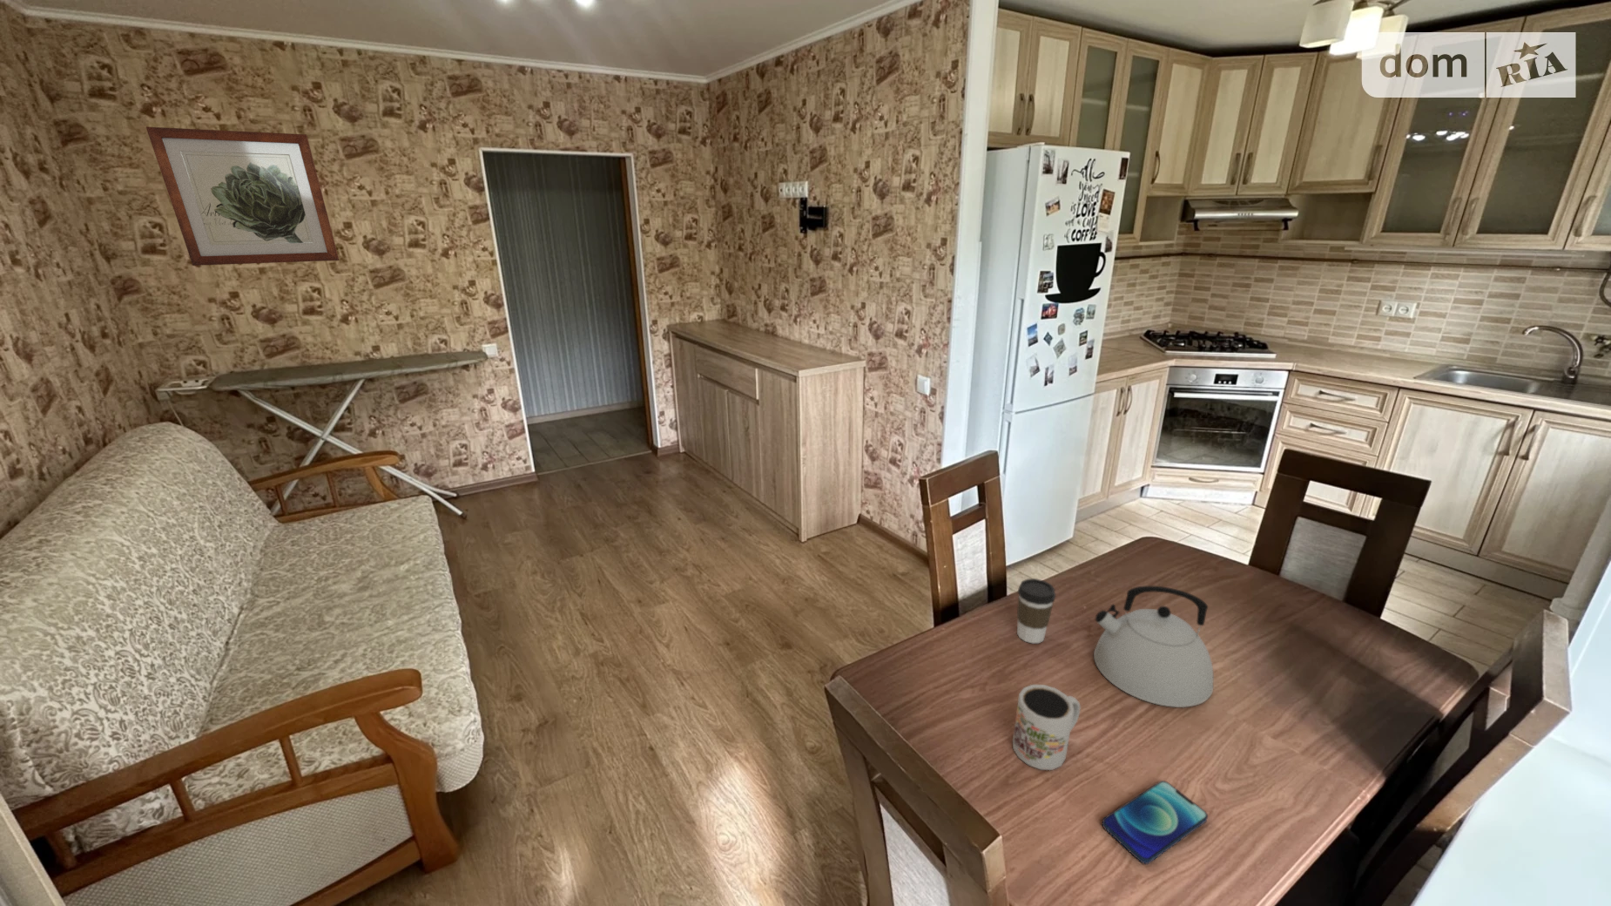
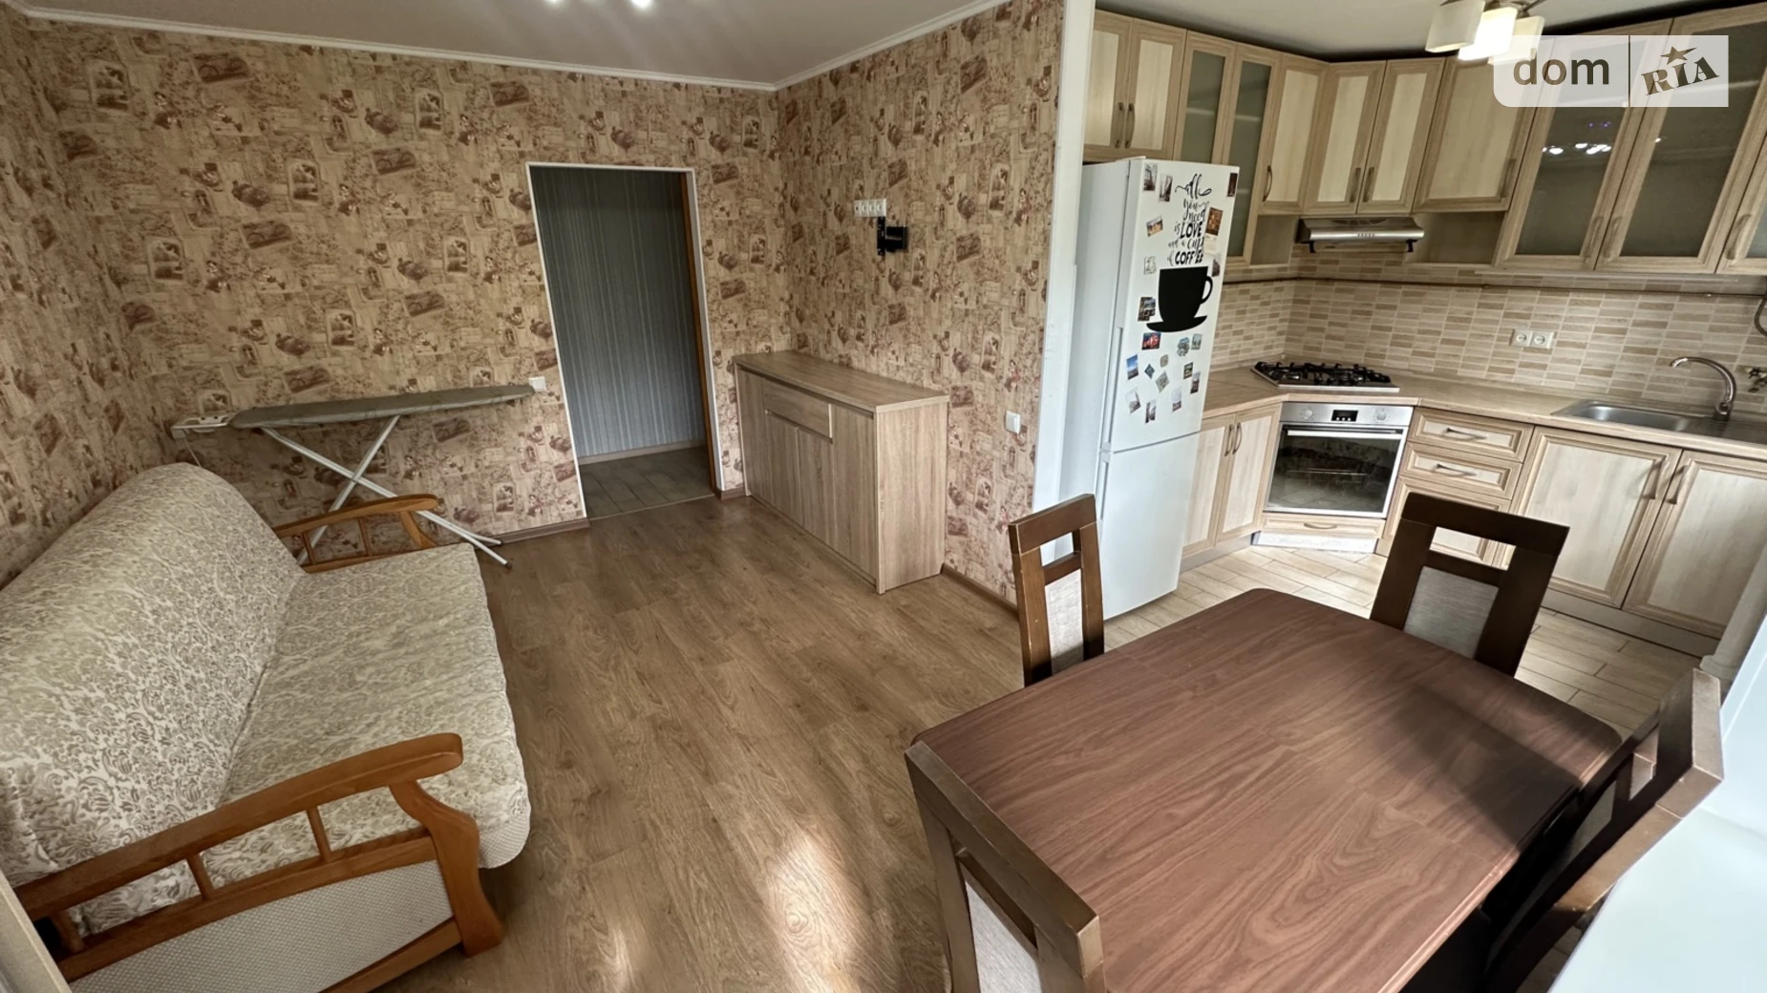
- wall art [145,126,340,267]
- coffee cup [1016,577,1057,644]
- smartphone [1102,780,1208,865]
- kettle [1093,585,1214,708]
- mug [1012,684,1081,771]
